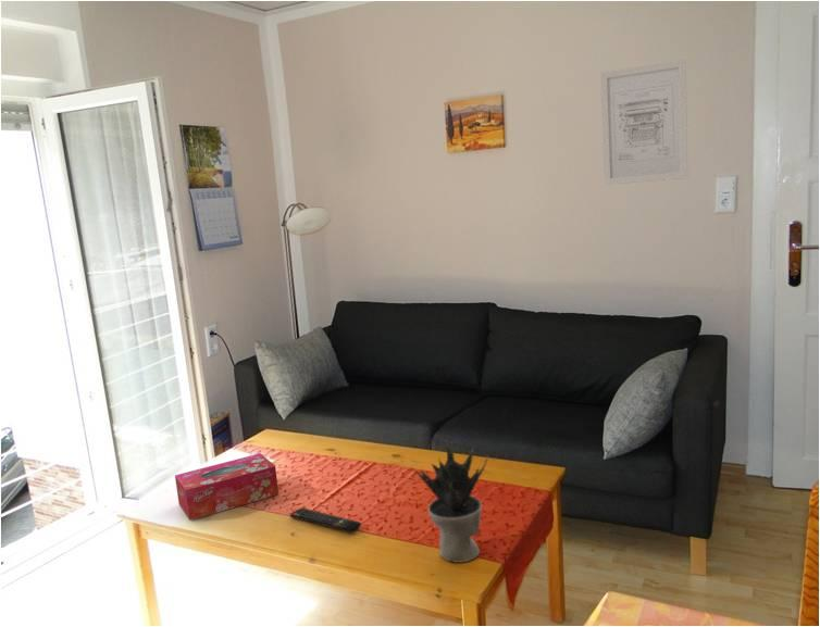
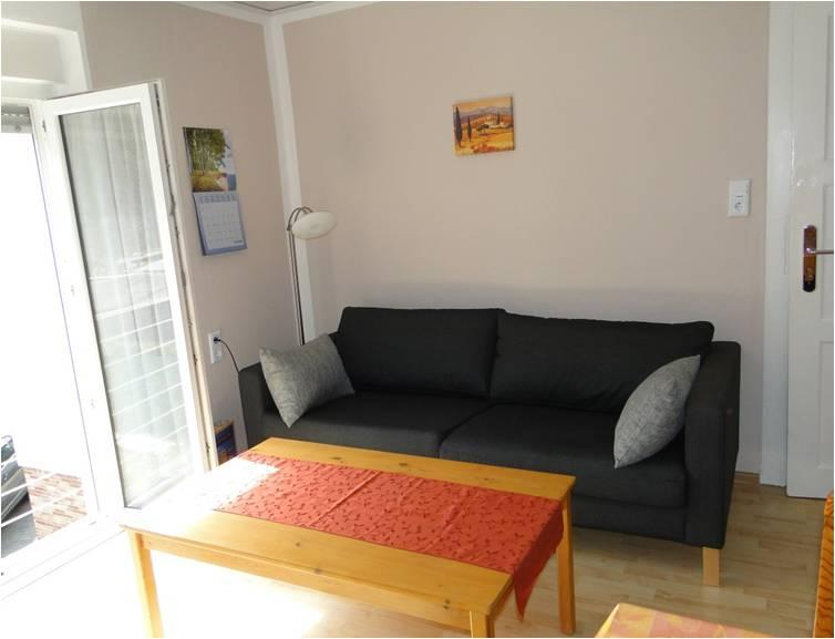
- remote control [289,506,362,534]
- potted plant [410,439,489,564]
- tissue box [174,452,279,522]
- wall art [599,59,688,186]
